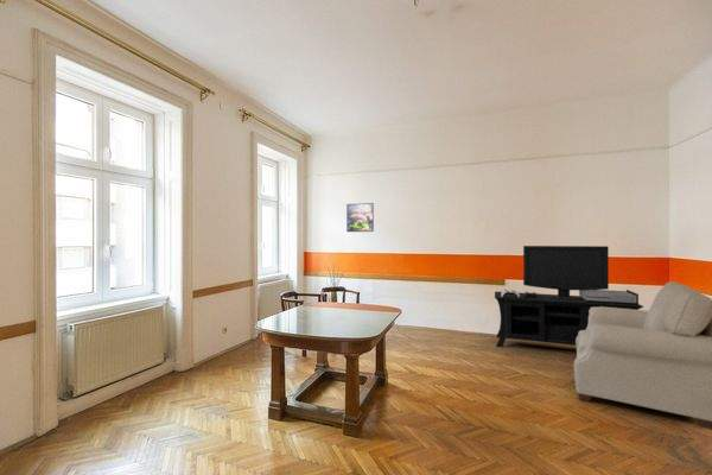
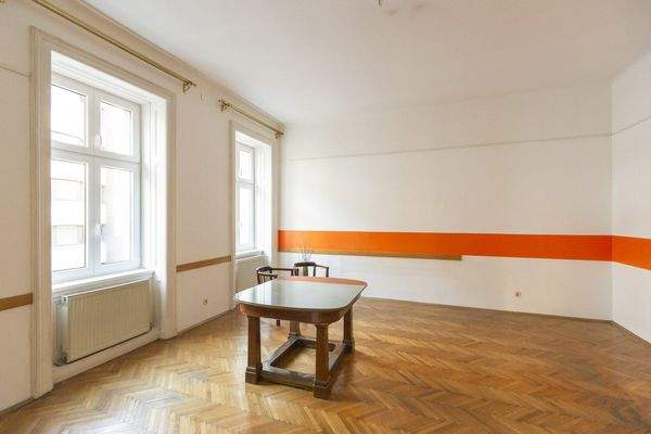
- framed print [345,202,375,233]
- media console [494,245,644,348]
- chair [572,280,712,430]
